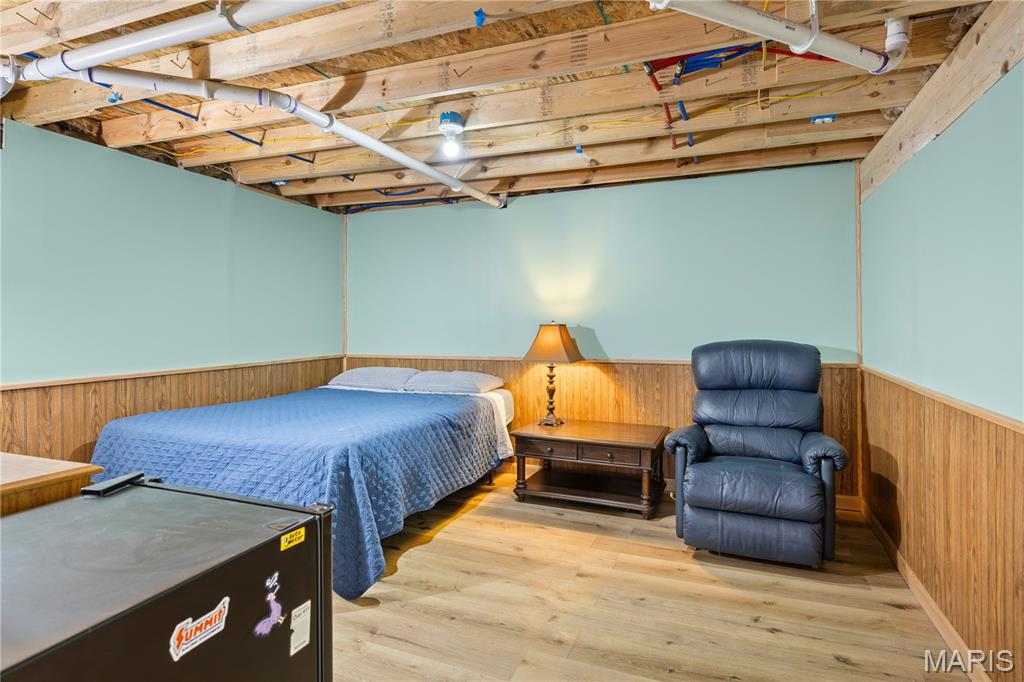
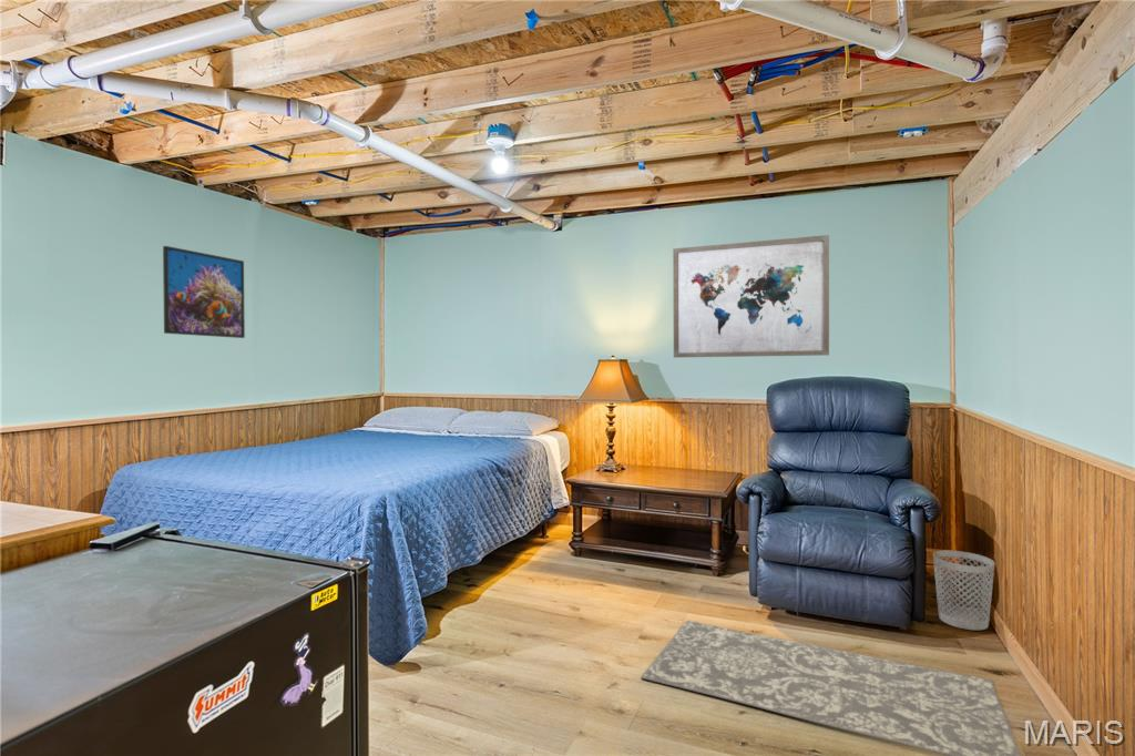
+ rug [640,620,1022,756]
+ wall art [672,234,830,358]
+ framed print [162,245,246,339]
+ wastebasket [932,550,996,631]
